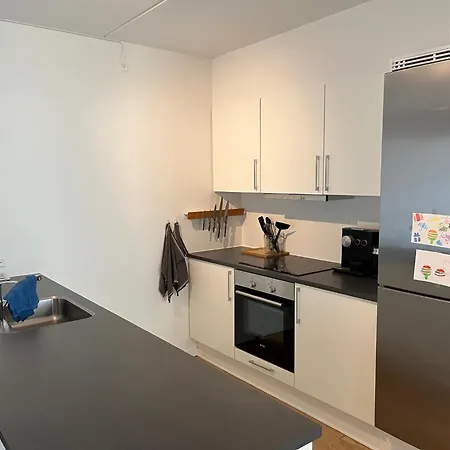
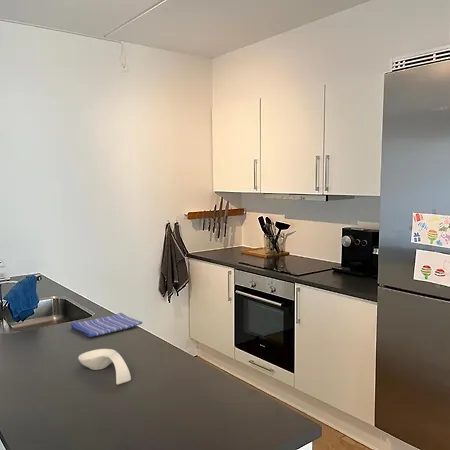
+ dish towel [70,312,143,338]
+ spoon rest [77,348,132,385]
